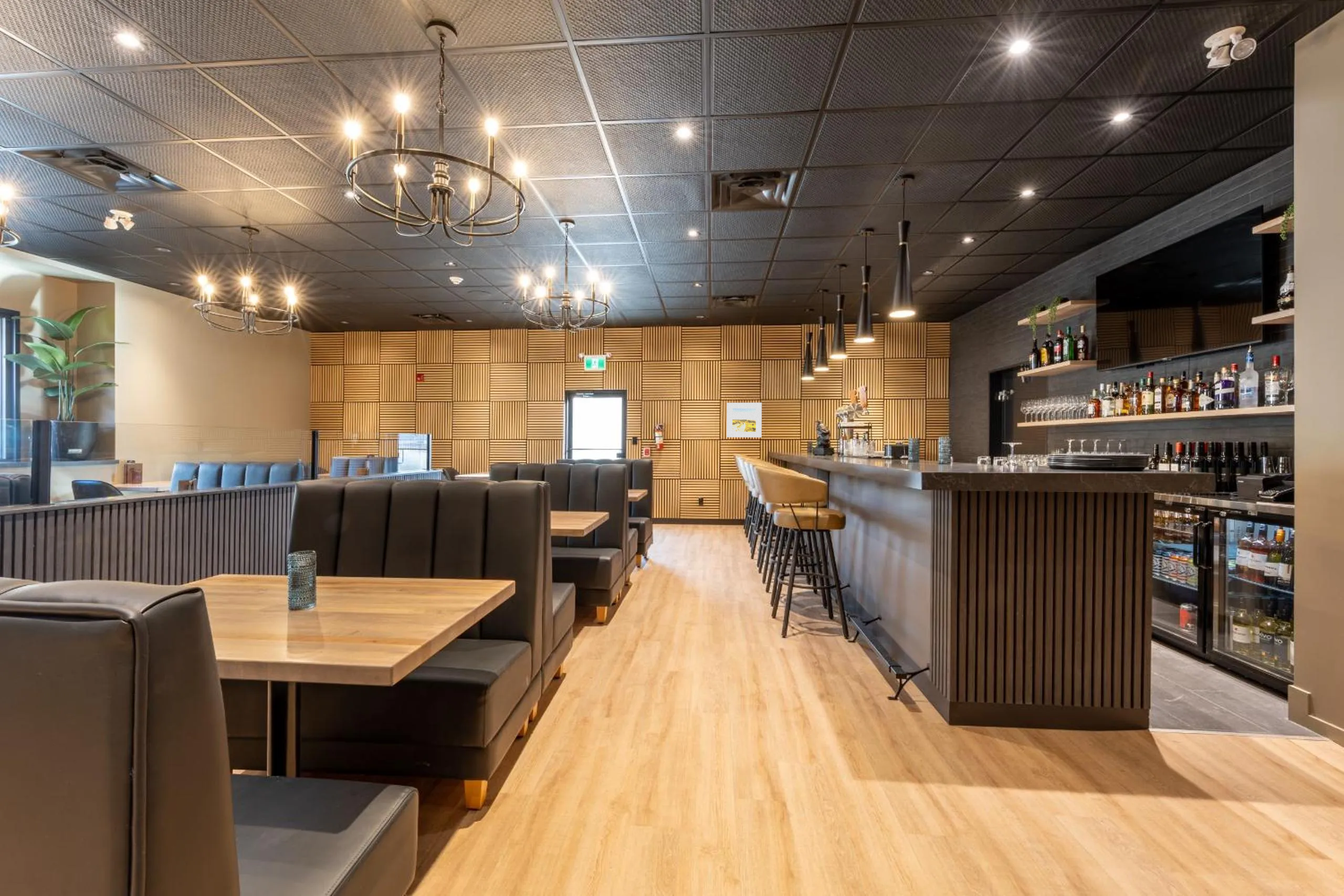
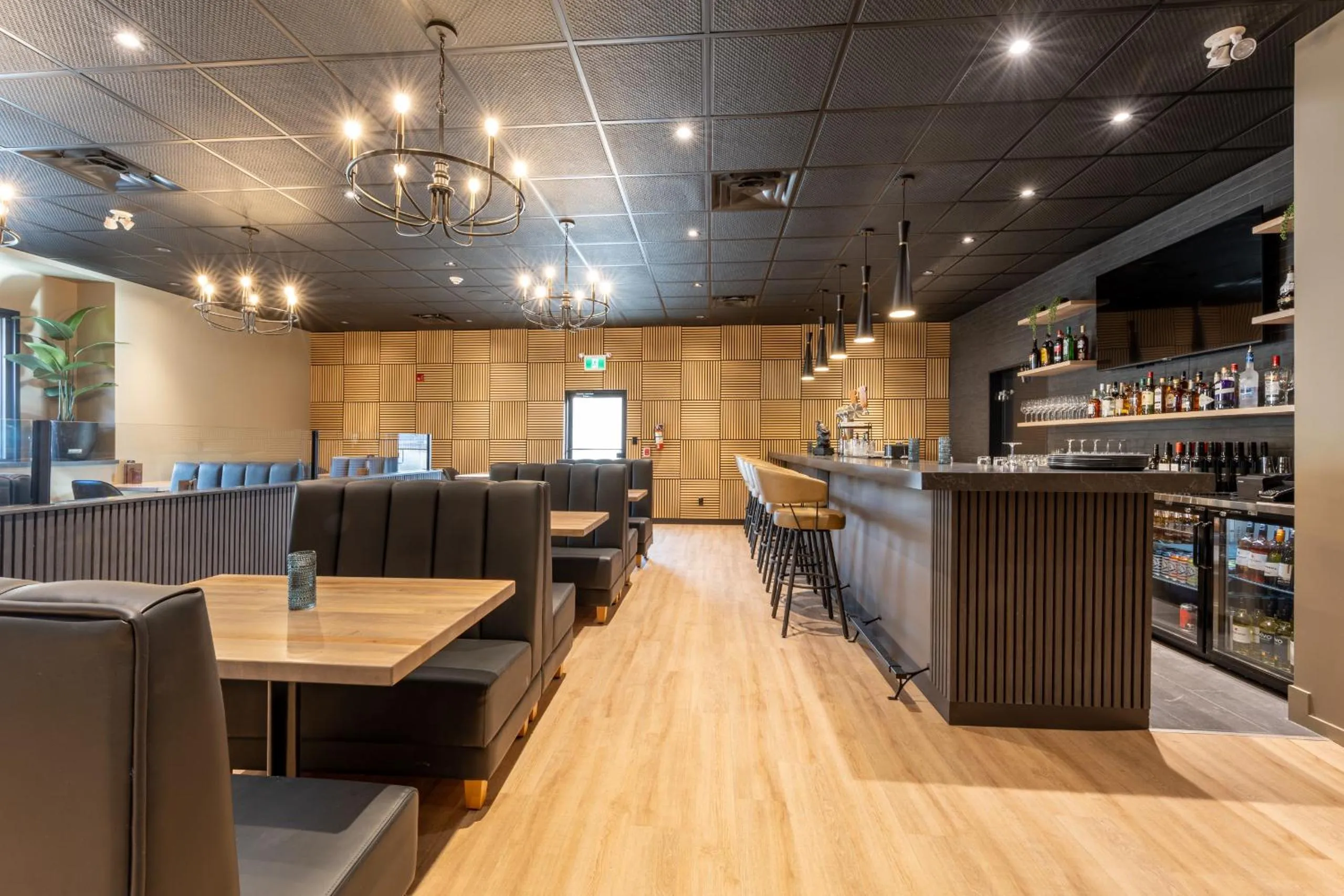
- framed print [726,402,762,438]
